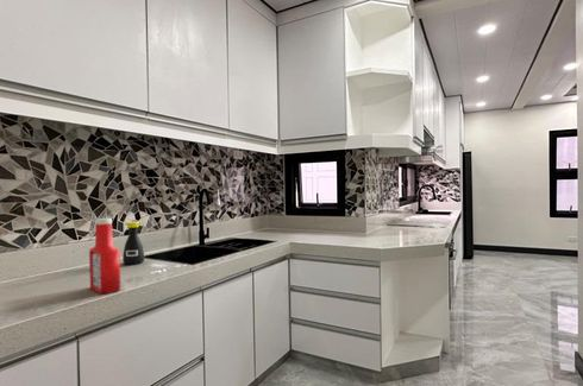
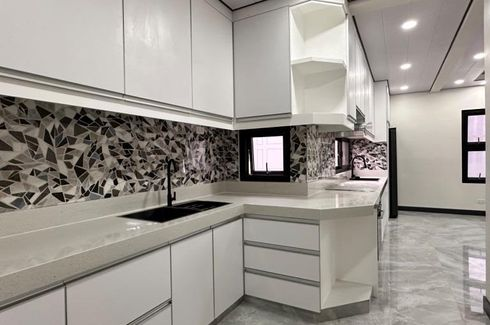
- soap bottle [88,217,121,295]
- bottle [121,221,145,265]
